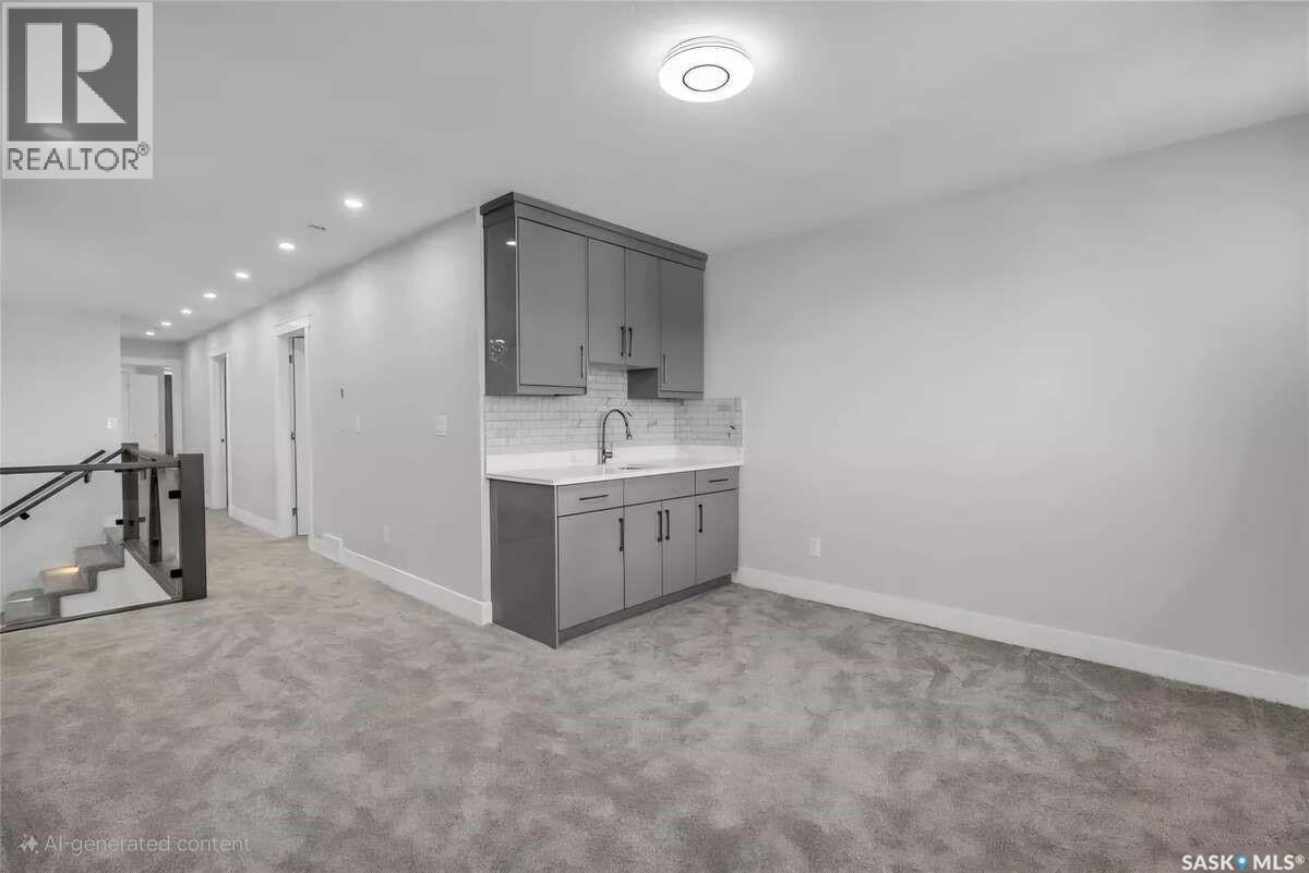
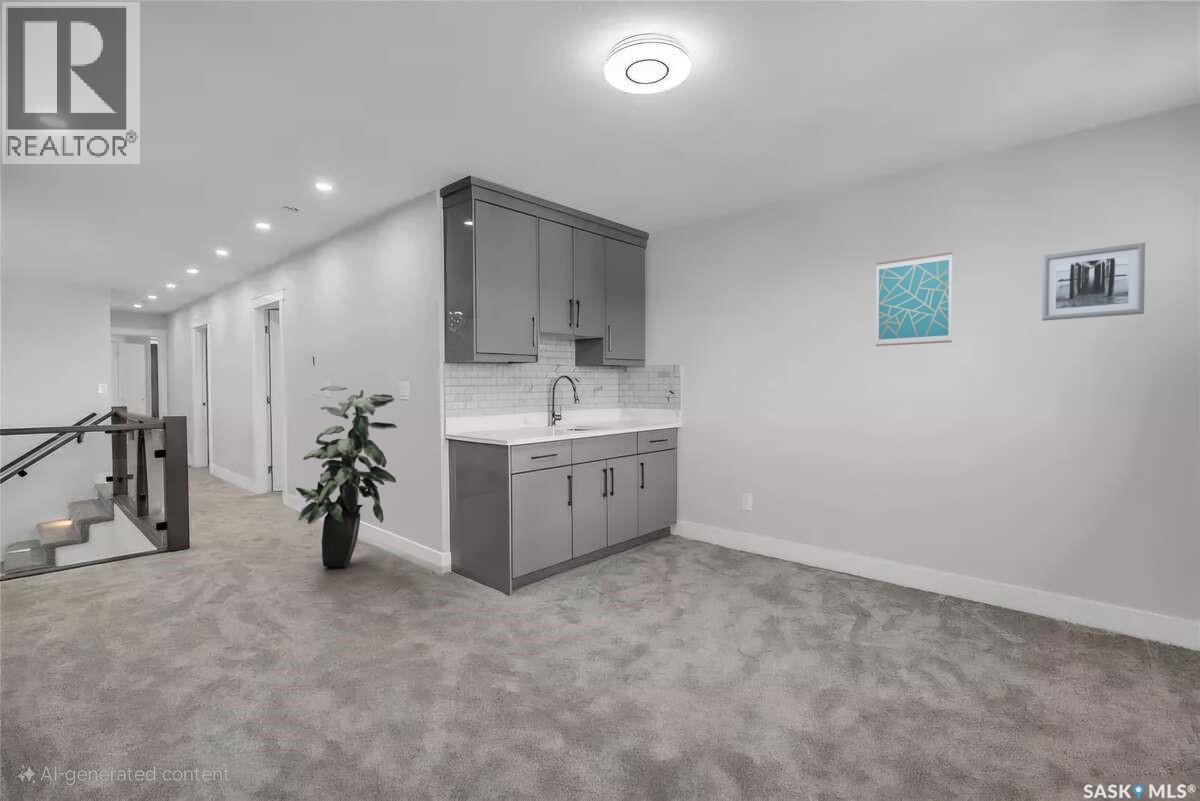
+ wall art [1041,242,1146,322]
+ indoor plant [295,385,398,568]
+ wall art [875,251,953,347]
